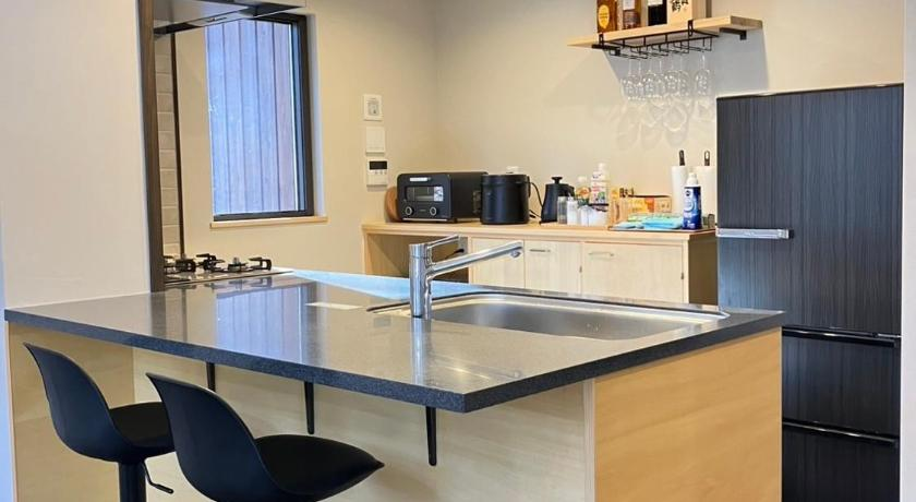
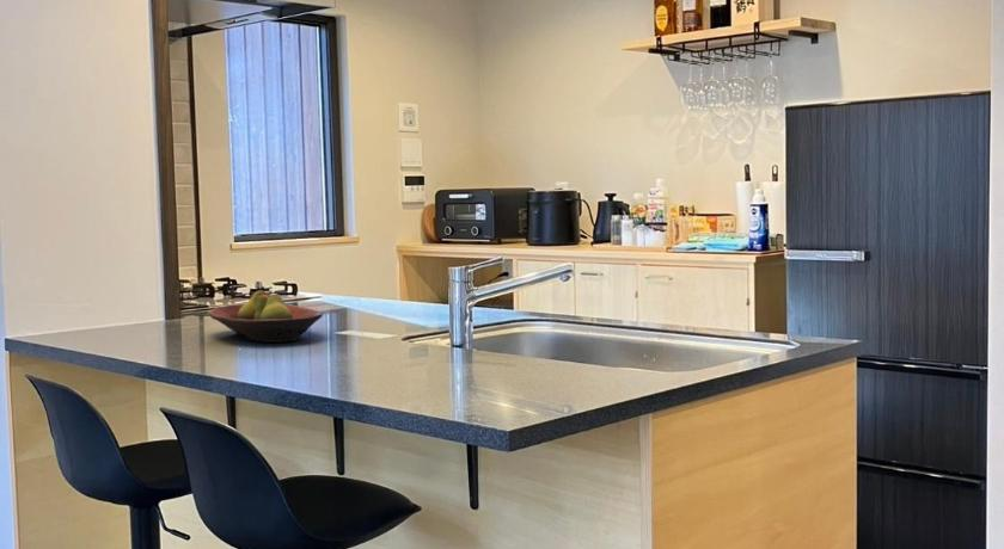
+ fruit bowl [208,289,324,344]
